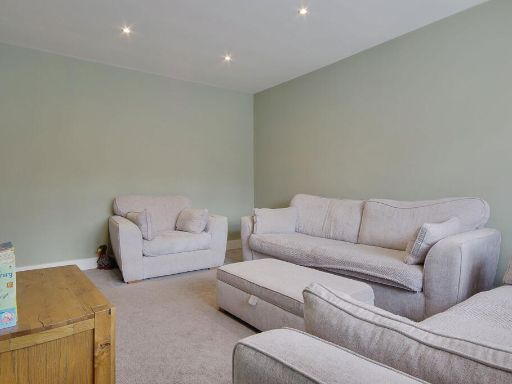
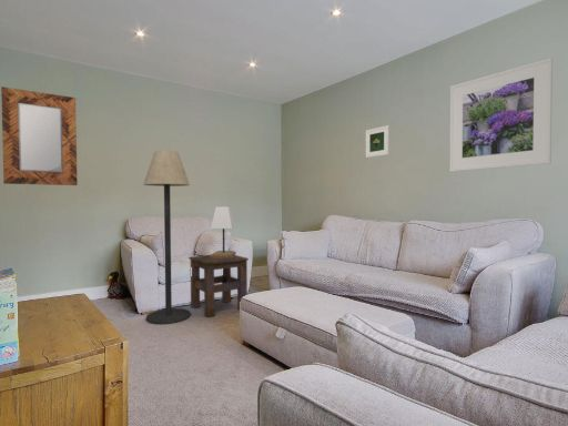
+ floor lamp [142,150,192,325]
+ home mirror [0,87,79,186]
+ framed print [365,124,390,159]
+ side table [187,254,250,318]
+ lamp [210,205,237,257]
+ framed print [449,57,554,173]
